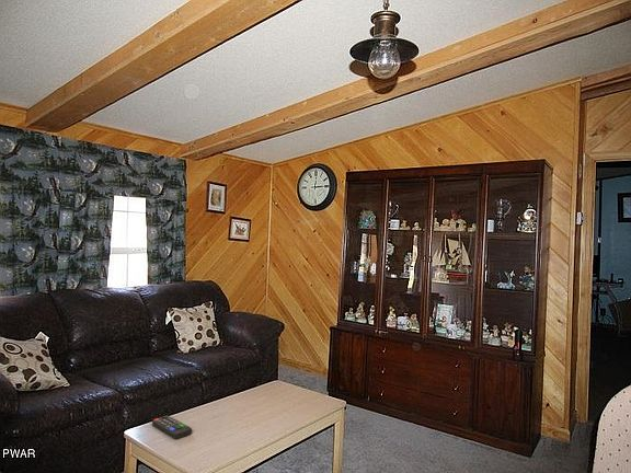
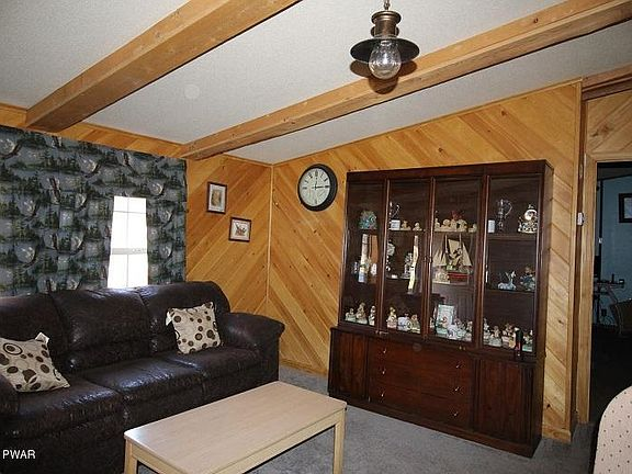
- remote control [151,415,193,440]
